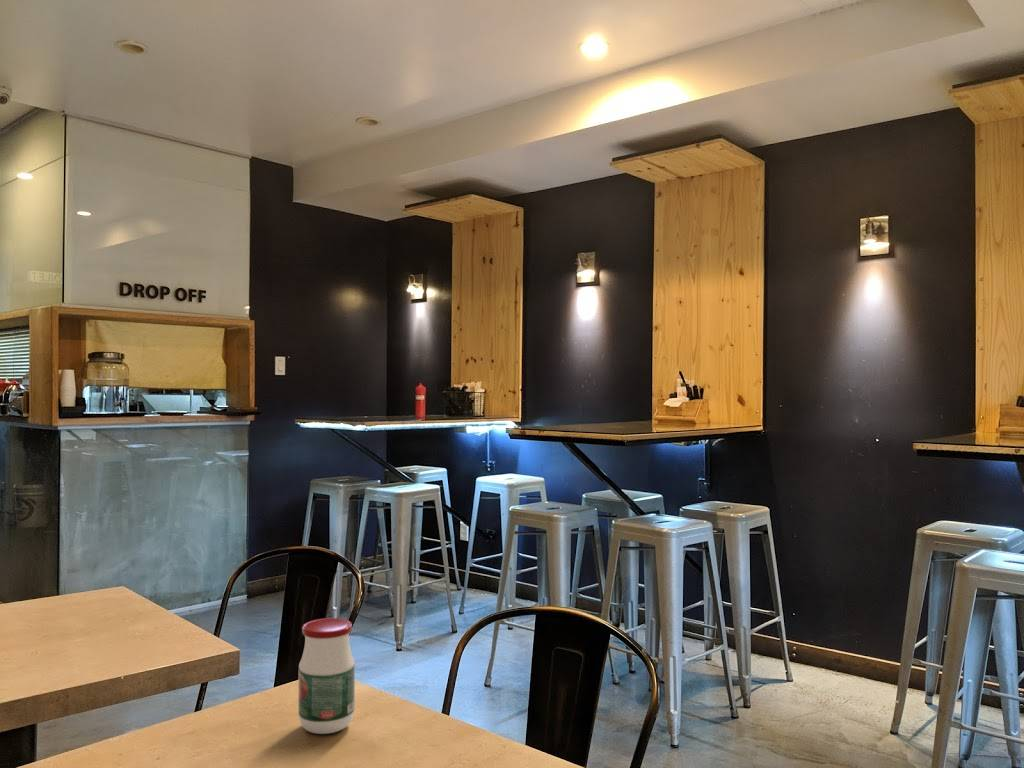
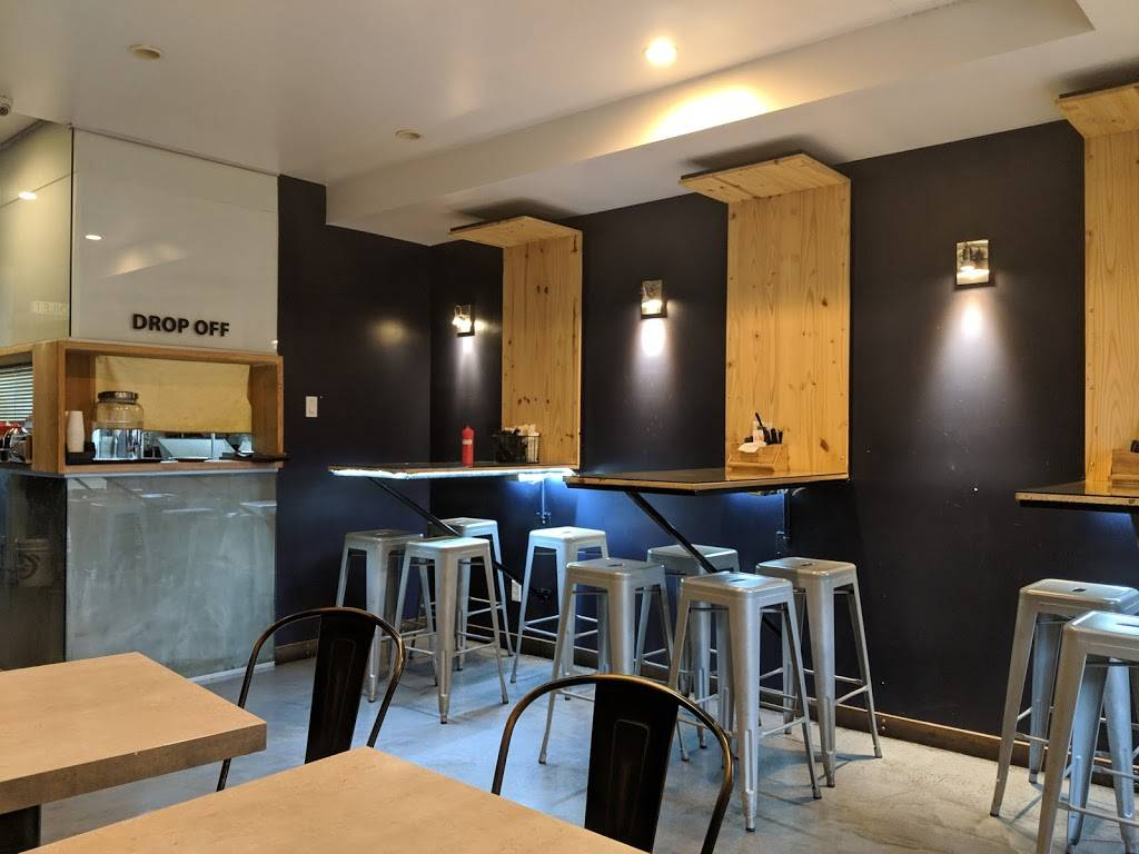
- jar [297,617,356,735]
